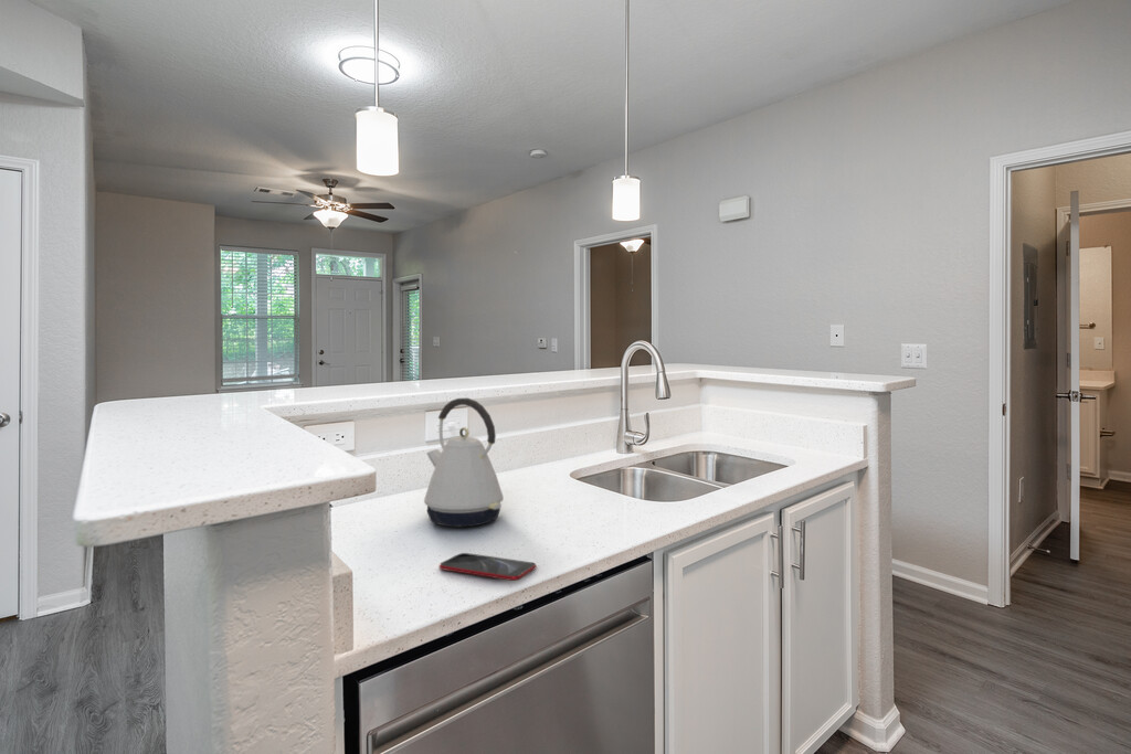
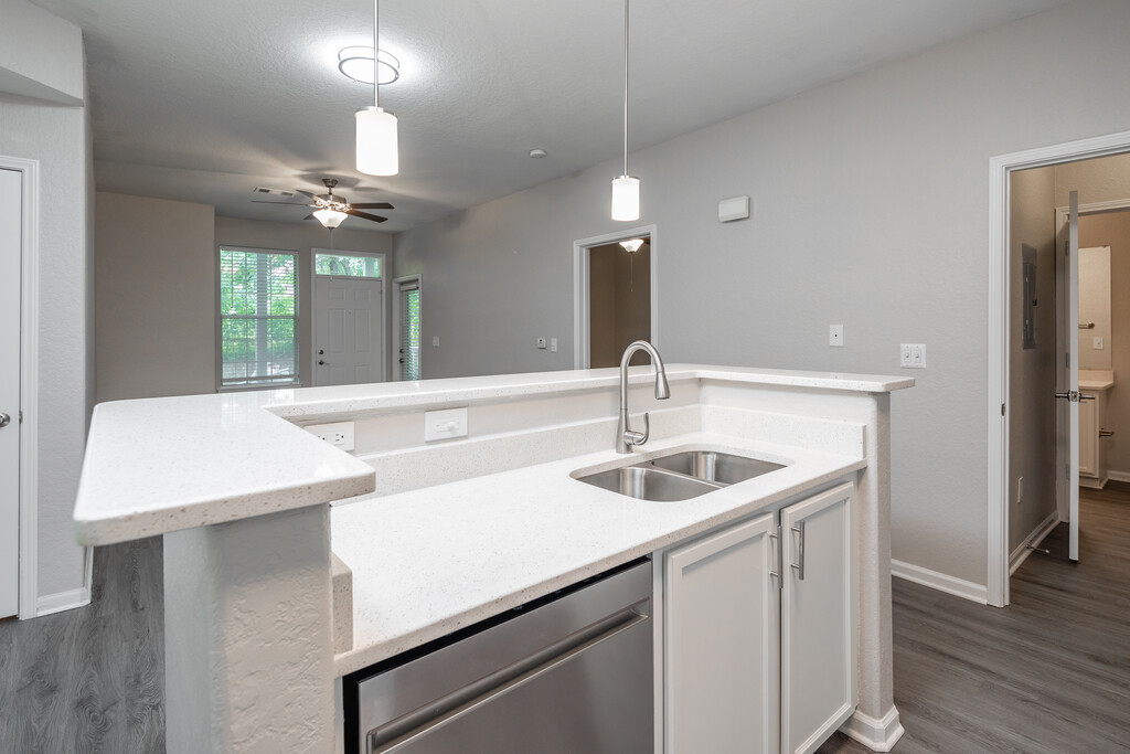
- smartphone [437,552,538,582]
- kettle [423,396,505,528]
